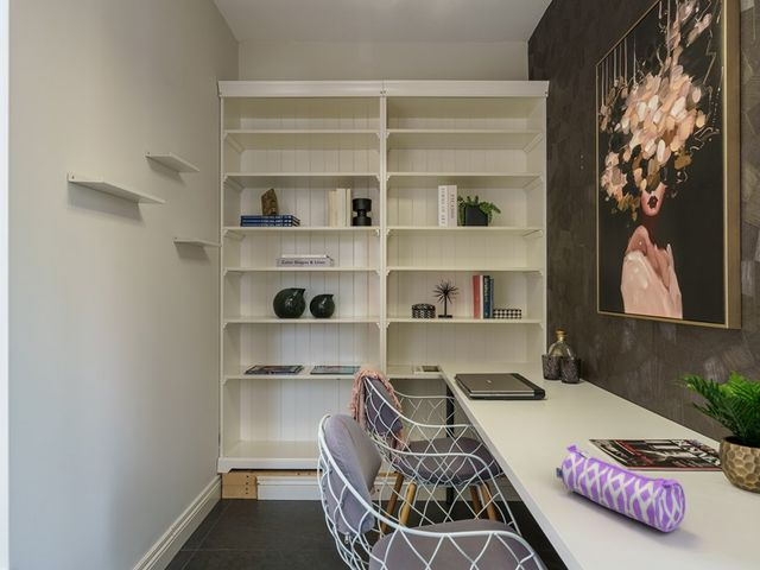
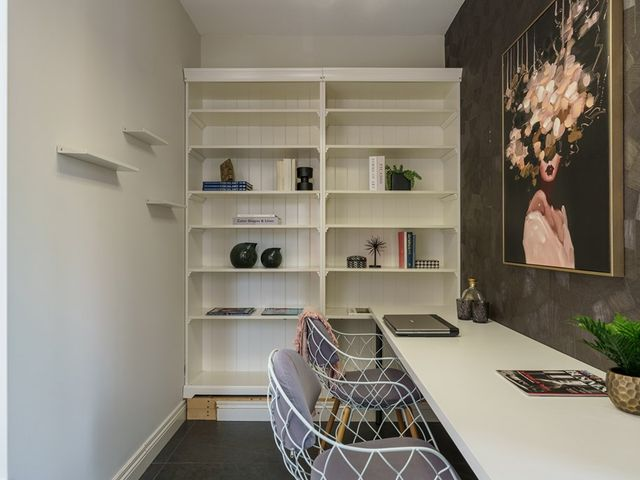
- pencil case [555,443,686,533]
